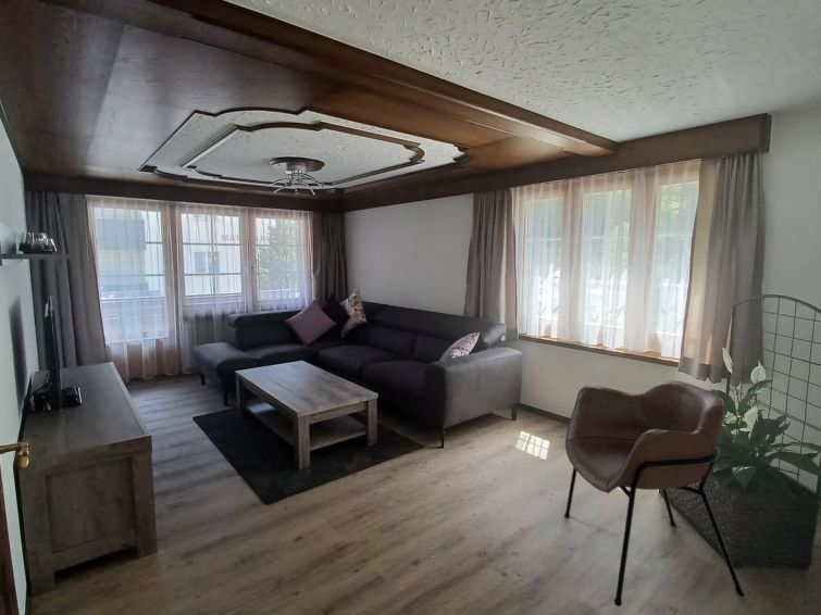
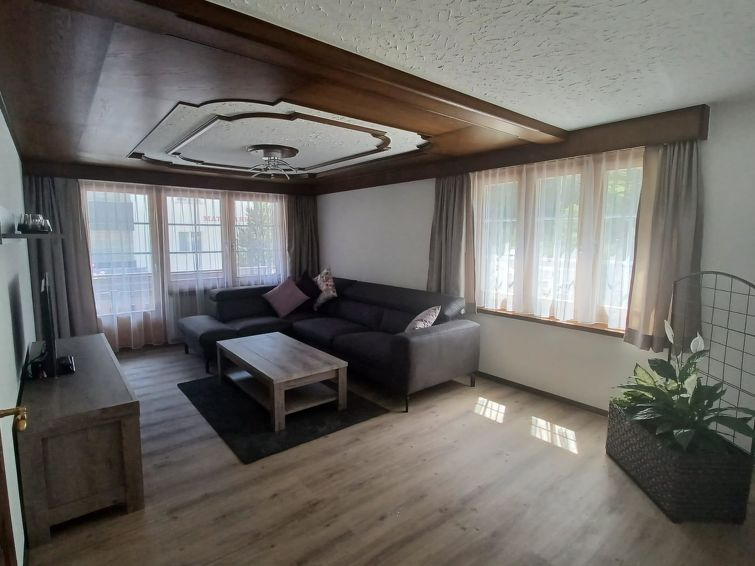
- armchair [563,380,746,607]
